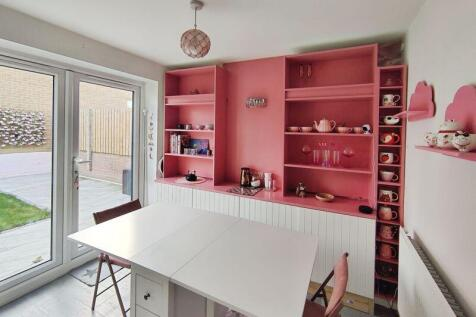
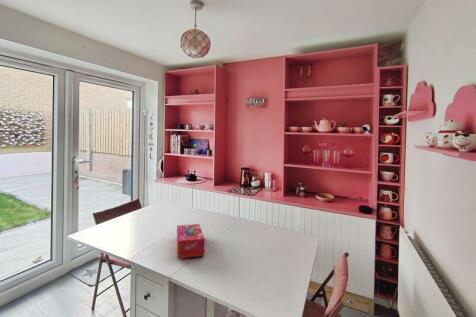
+ tissue box [176,223,206,259]
